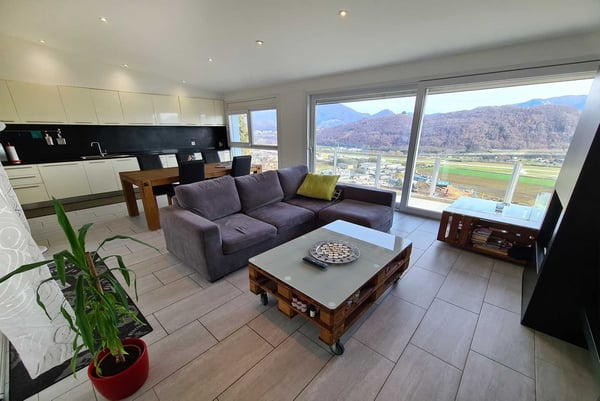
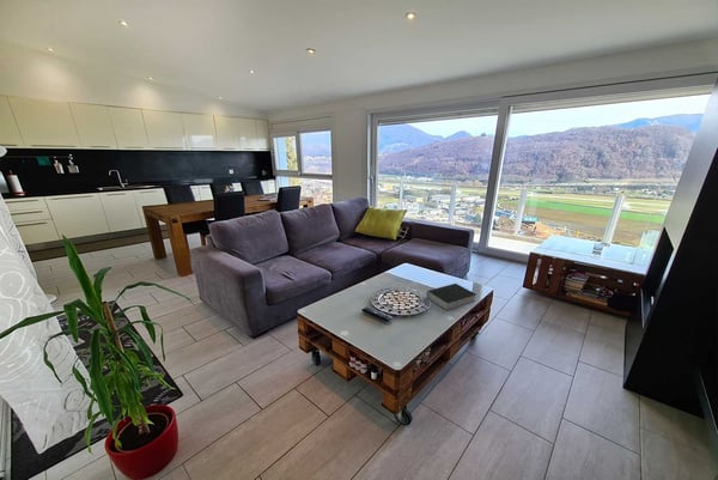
+ book [421,282,477,311]
